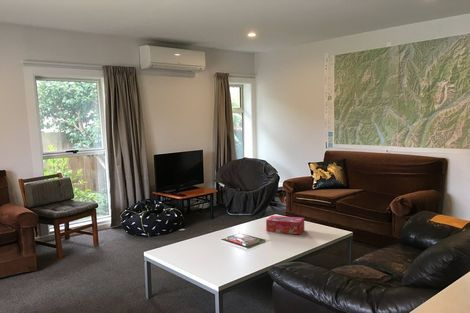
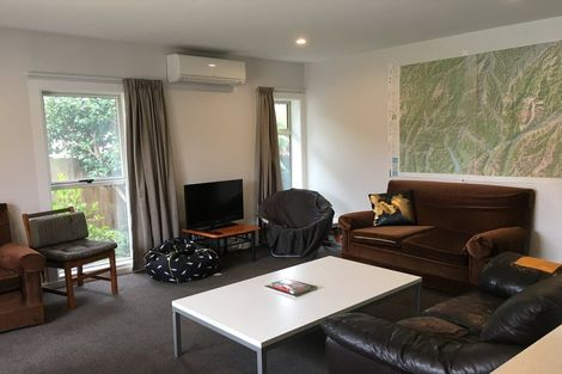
- tissue box [265,215,305,235]
